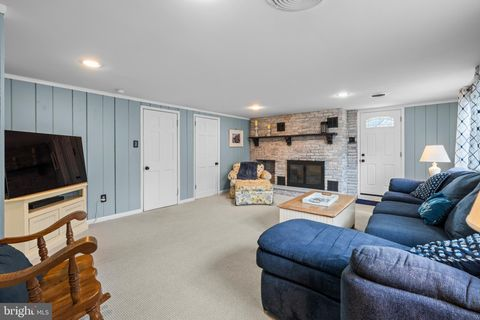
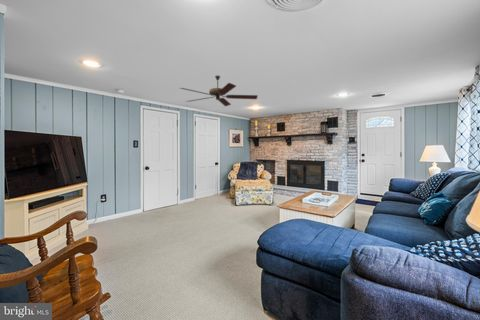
+ ceiling fan [179,75,259,107]
